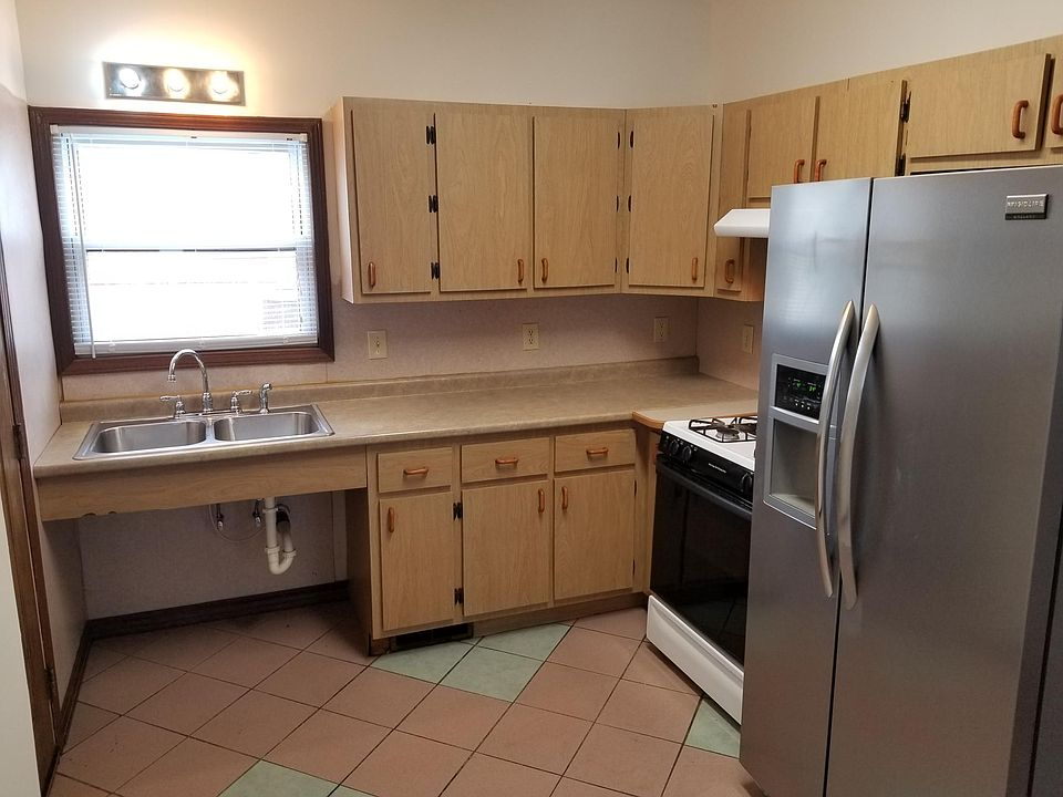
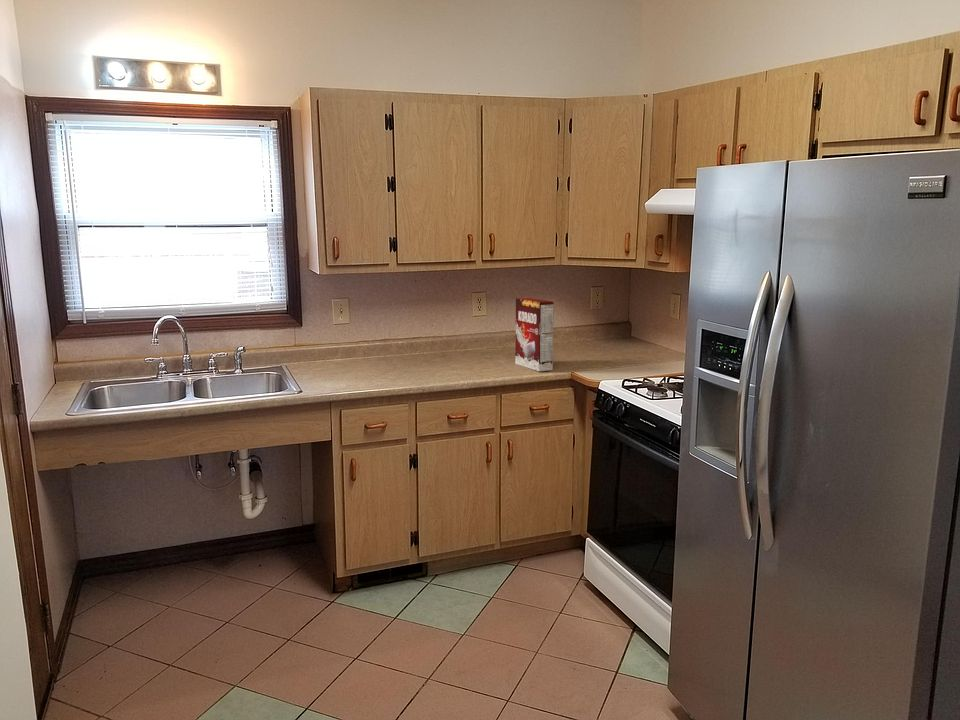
+ cereal box [514,297,555,372]
